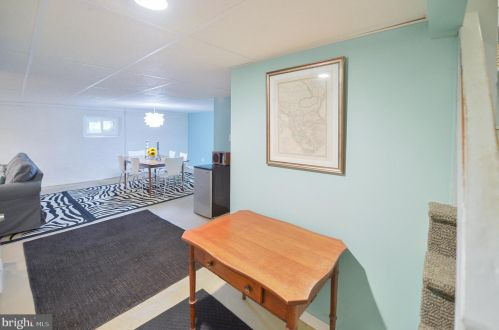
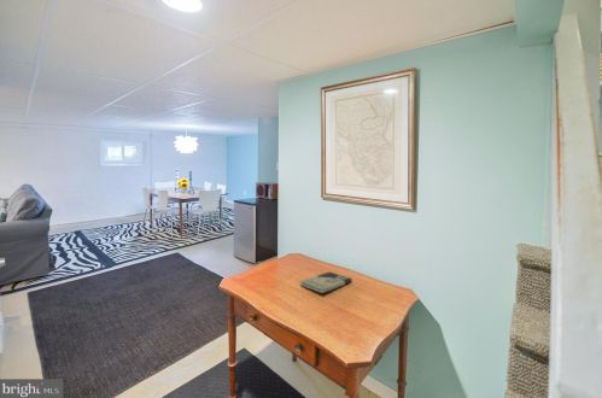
+ book [299,271,353,294]
